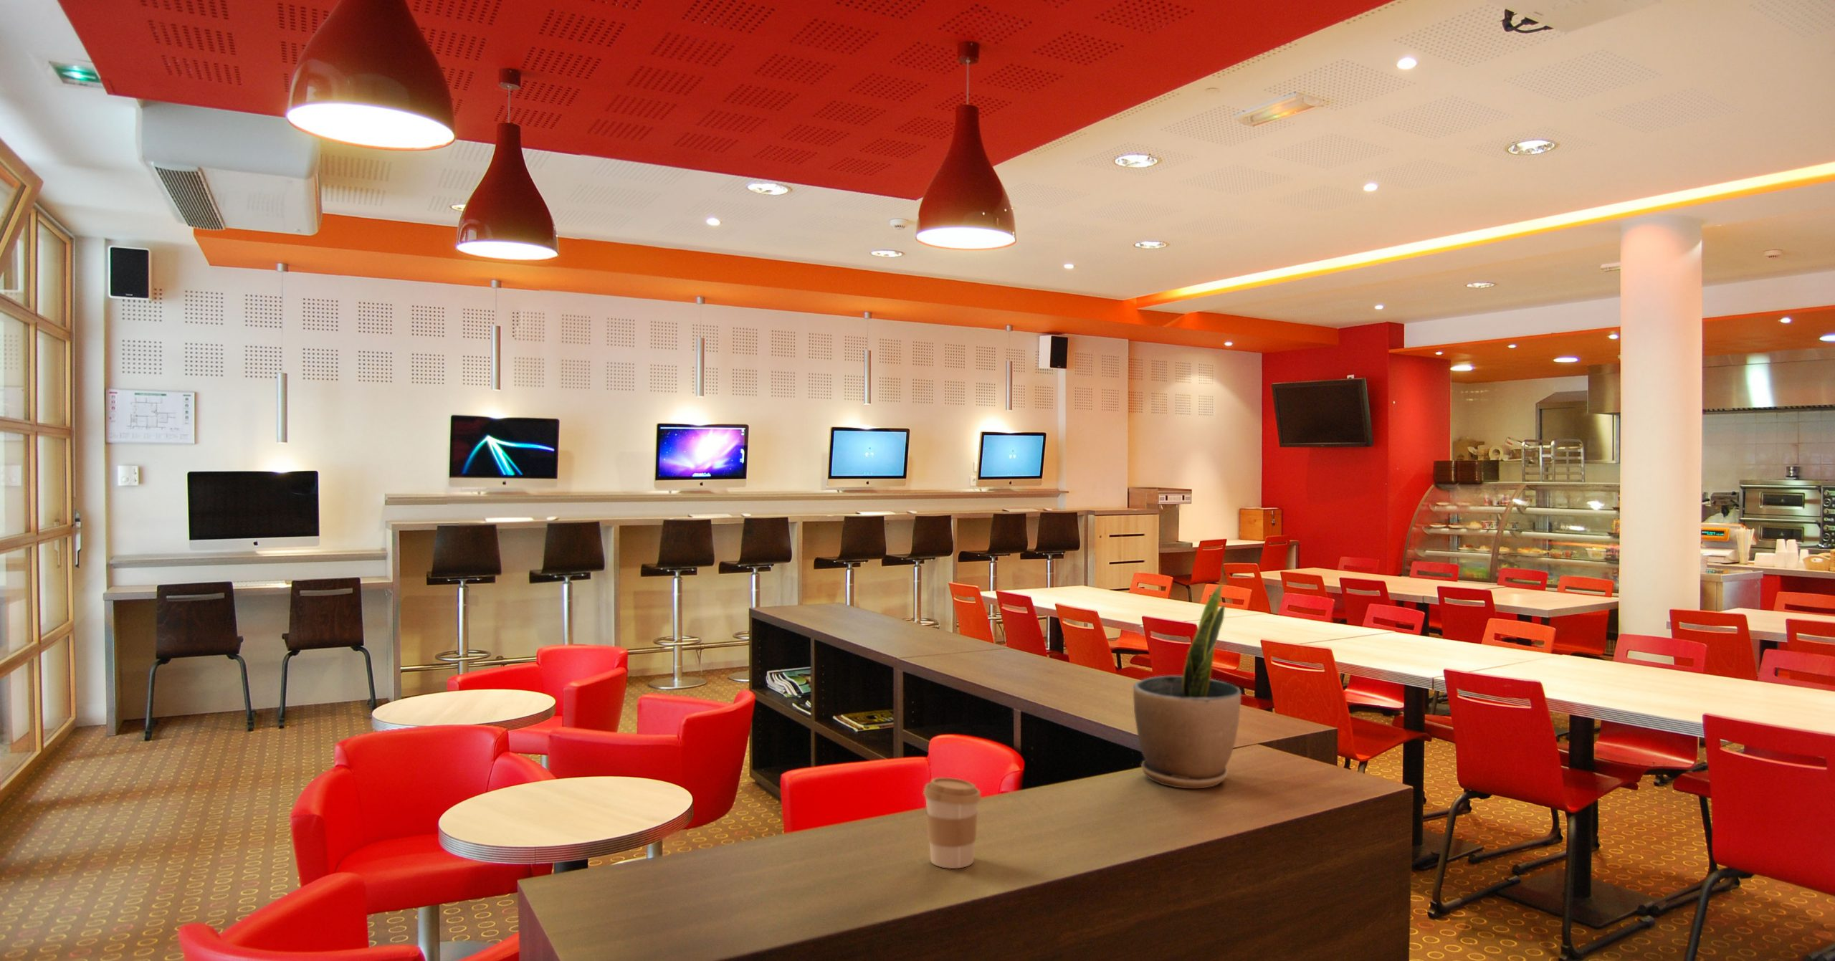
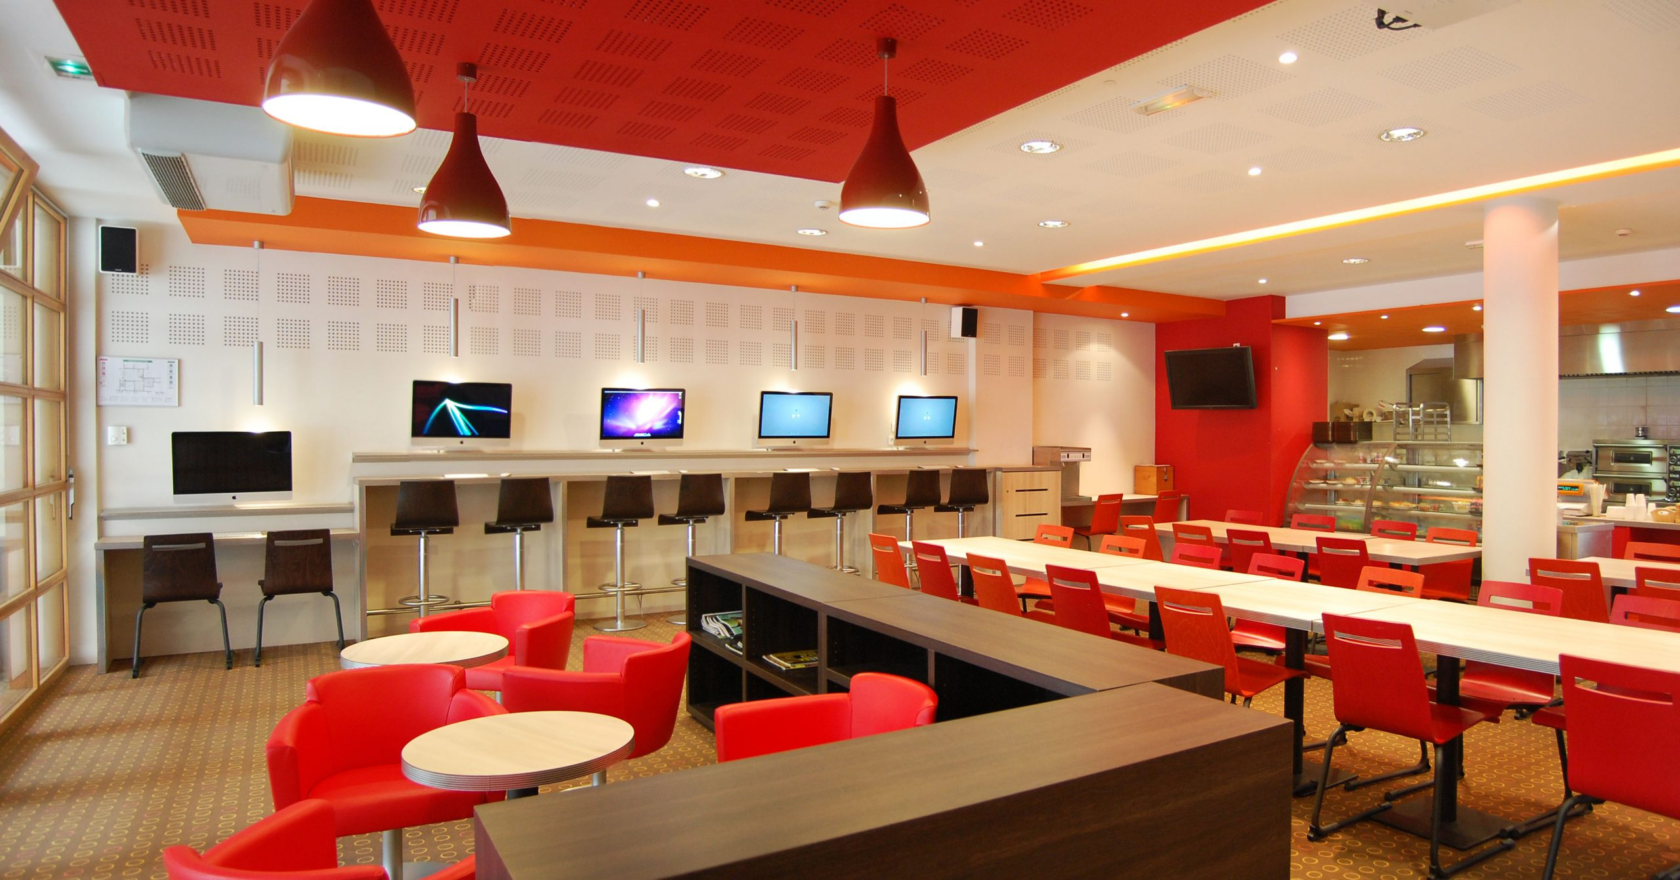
- potted plant [1132,584,1242,789]
- coffee cup [922,777,982,869]
